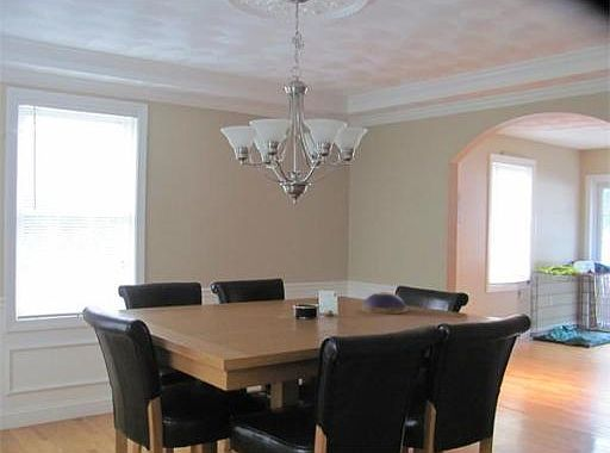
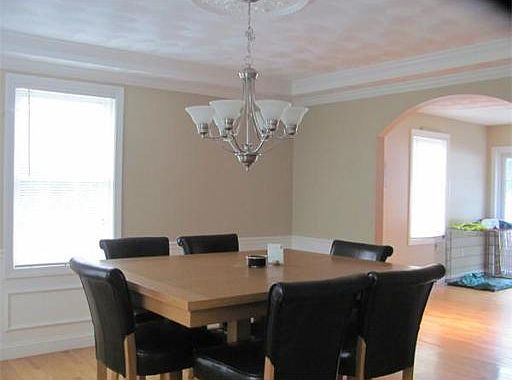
- decorative bowl [361,291,409,315]
